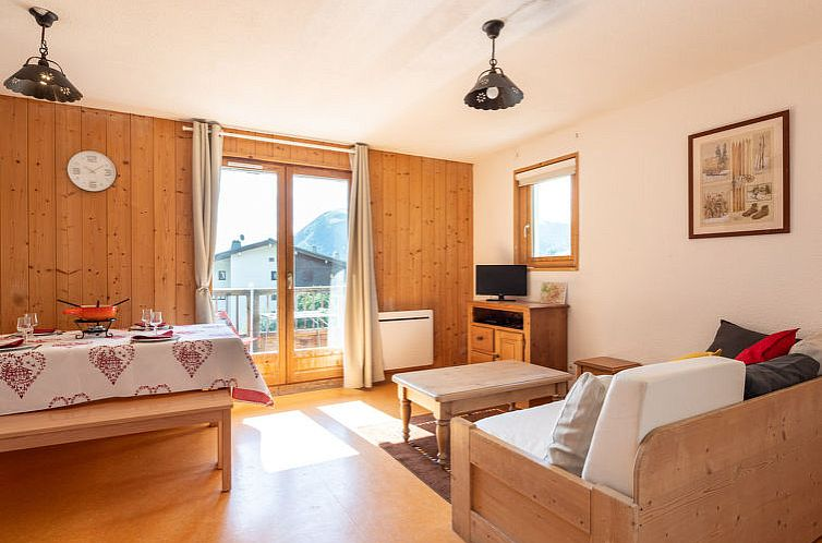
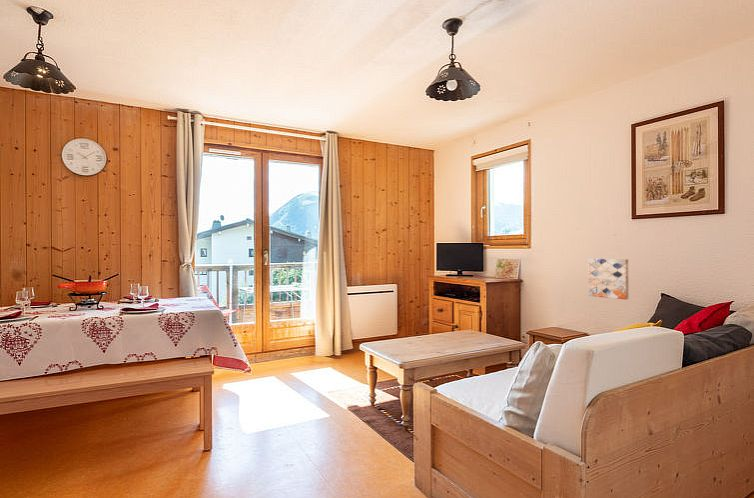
+ wall art [588,258,629,301]
